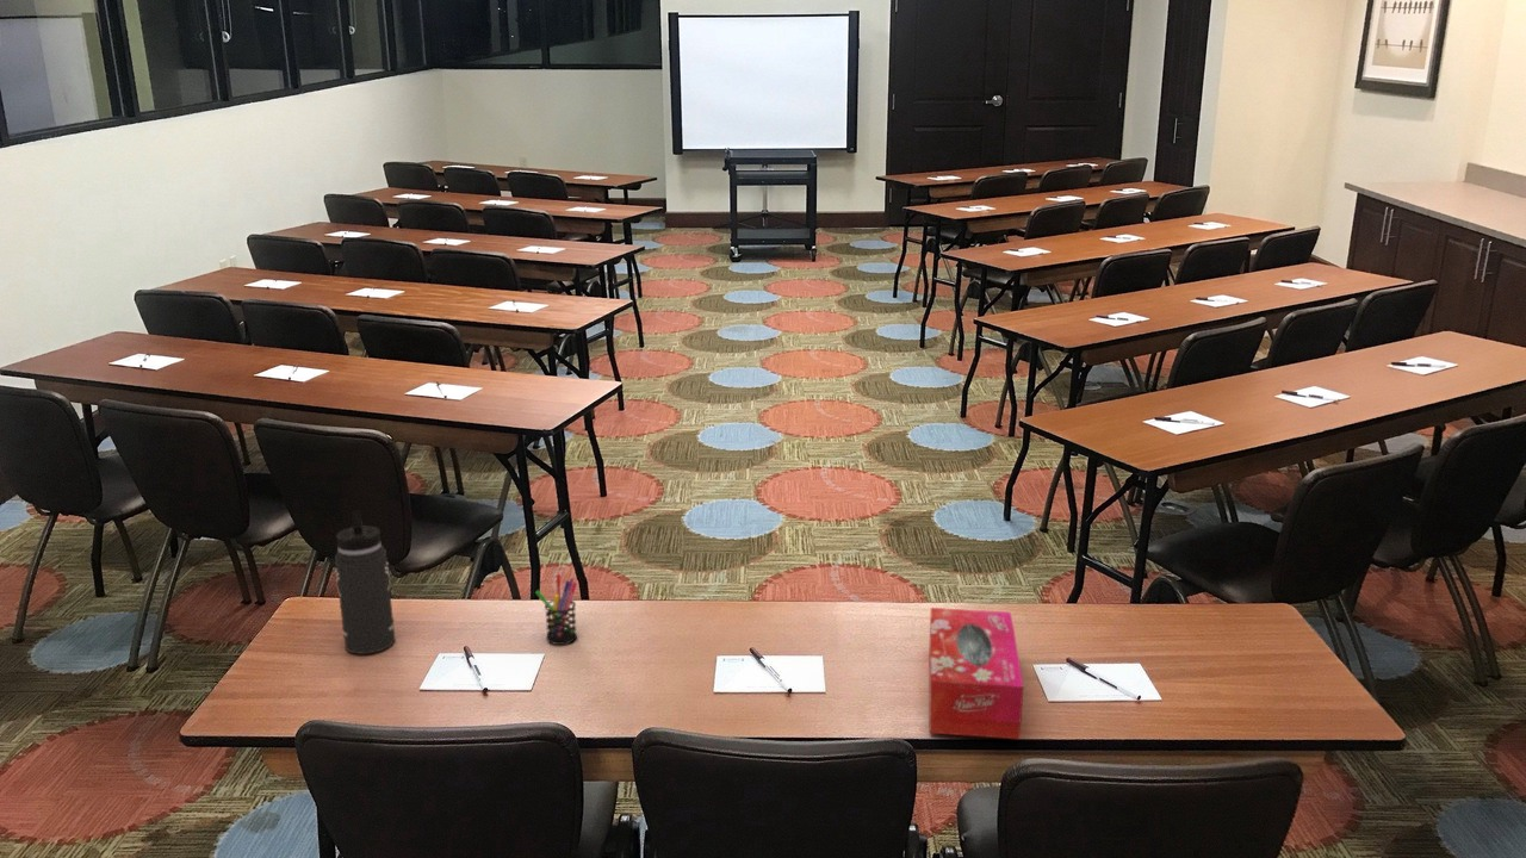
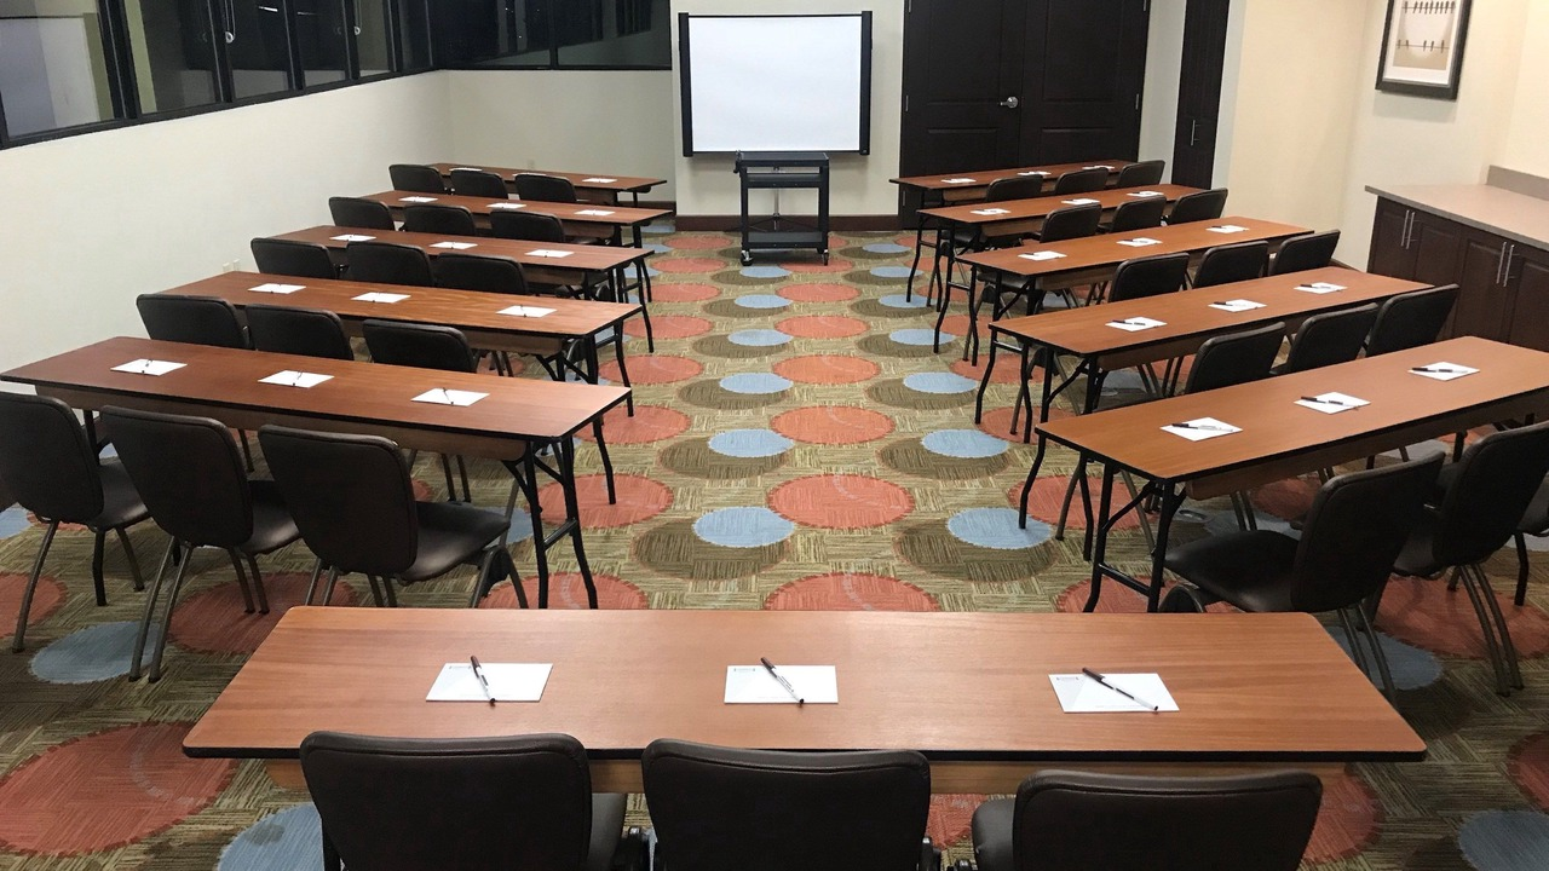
- tissue box [928,607,1024,740]
- pen holder [534,573,578,646]
- thermos bottle [334,509,396,655]
